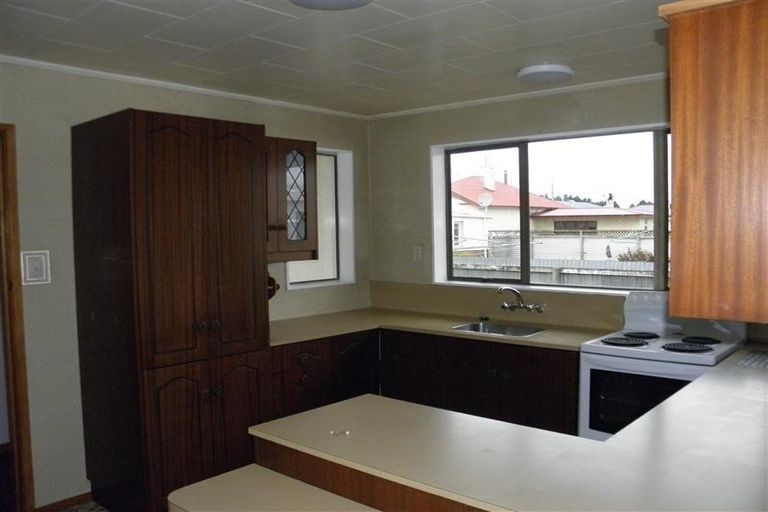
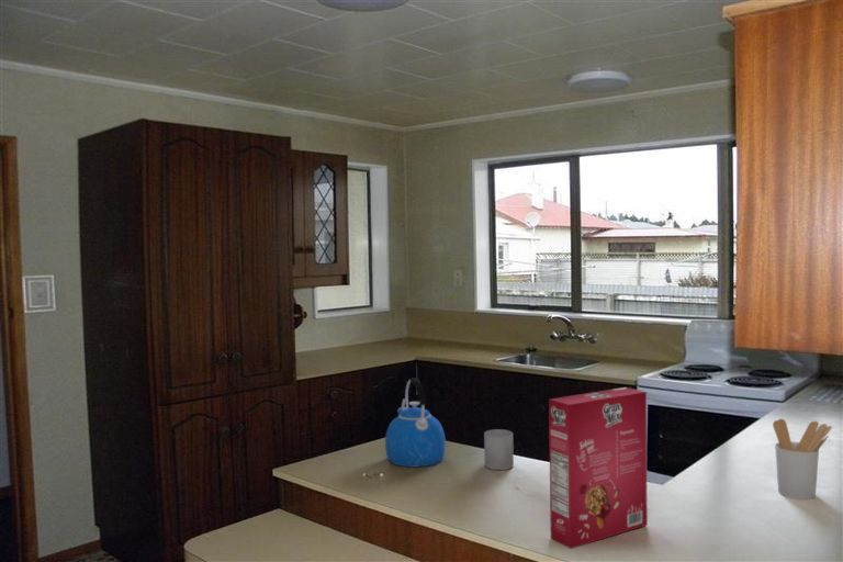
+ kettle [384,376,447,468]
+ cereal box [548,386,649,550]
+ utensil holder [772,418,833,501]
+ mug [483,428,515,471]
